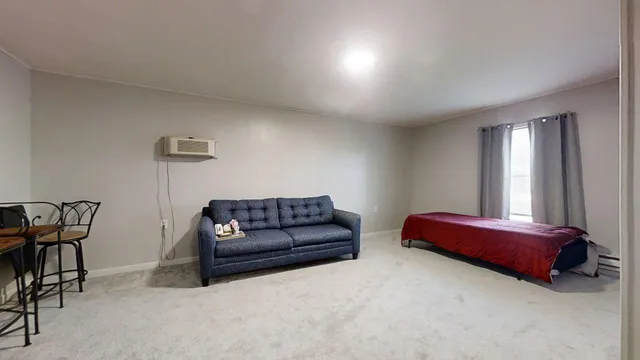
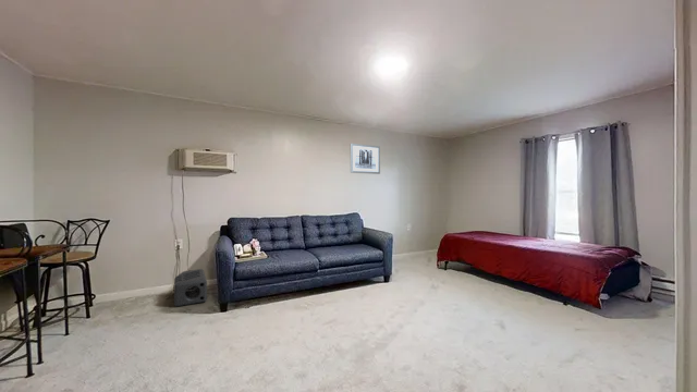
+ air purifier [173,268,208,308]
+ wall art [350,143,381,175]
